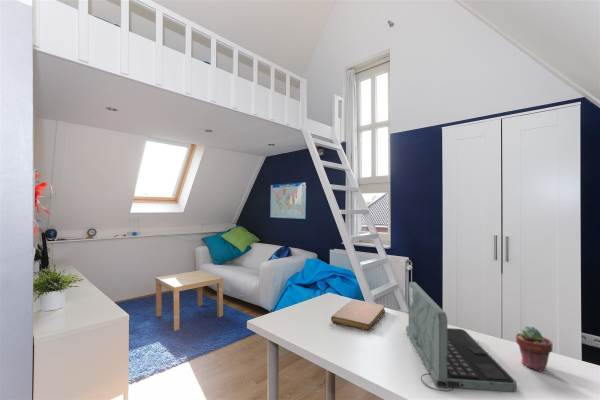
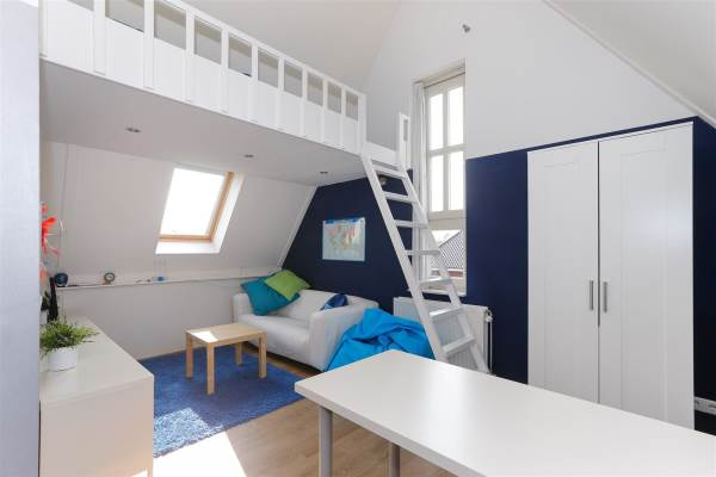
- laptop [405,281,518,393]
- potted succulent [515,325,554,373]
- notebook [330,299,386,331]
